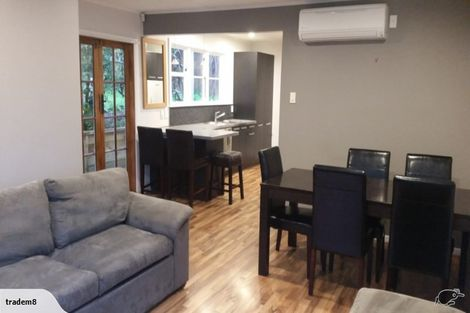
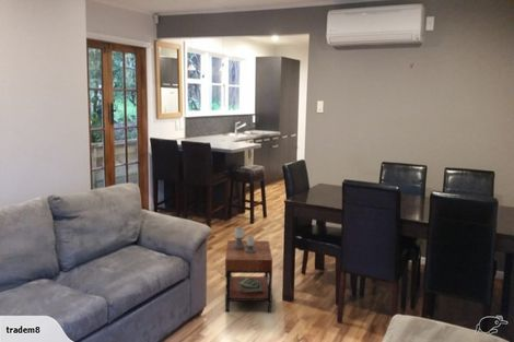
+ side table [224,226,273,314]
